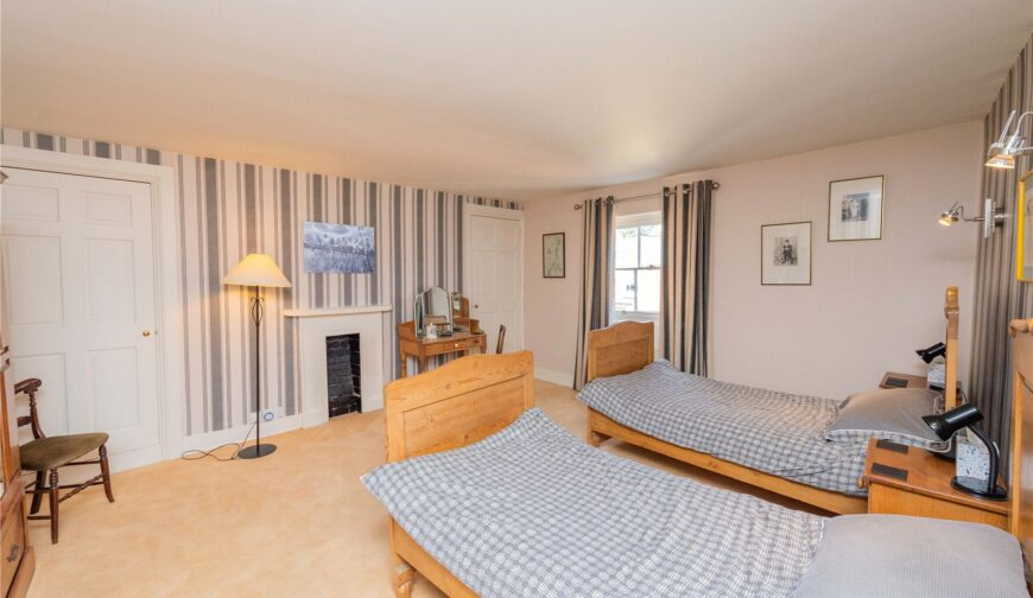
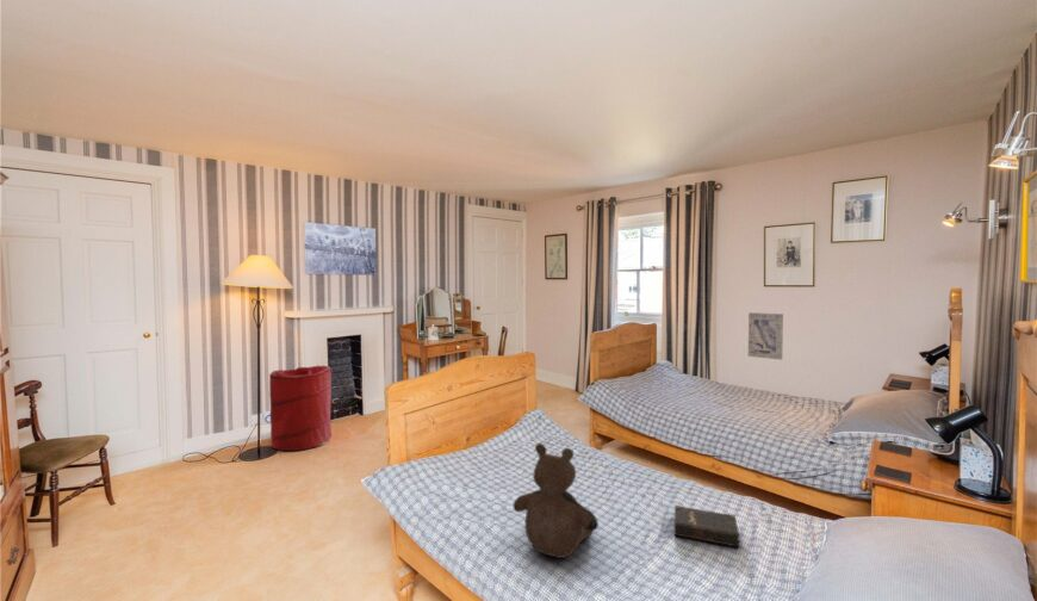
+ wall art [747,311,784,361]
+ teddy bear [513,442,600,559]
+ hardback book [673,504,740,549]
+ laundry hamper [268,365,333,452]
